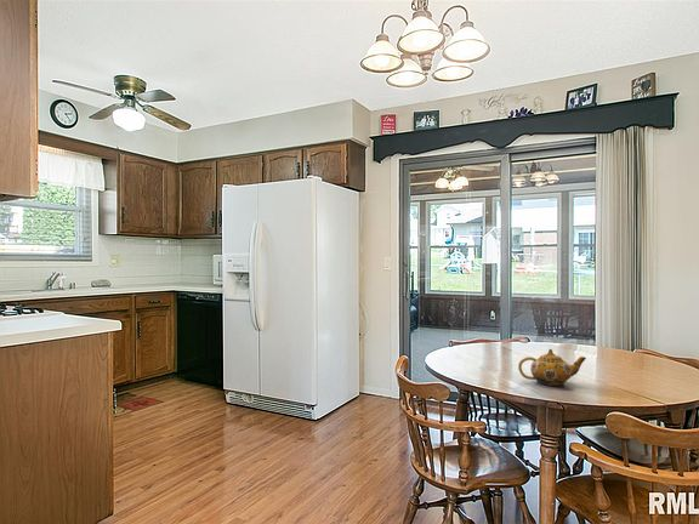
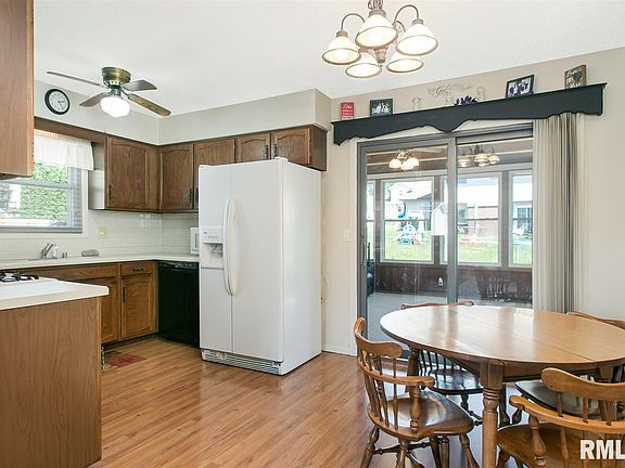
- teapot [517,348,587,387]
